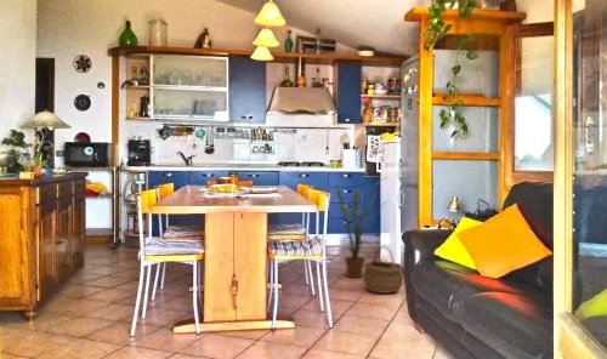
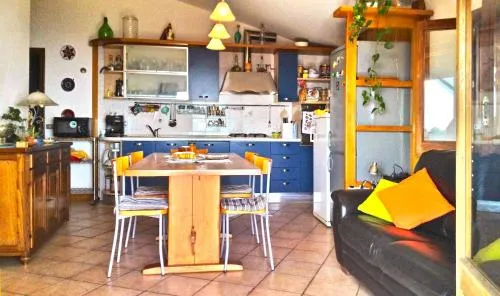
- house plant [334,176,390,279]
- wicker basket [363,245,404,295]
